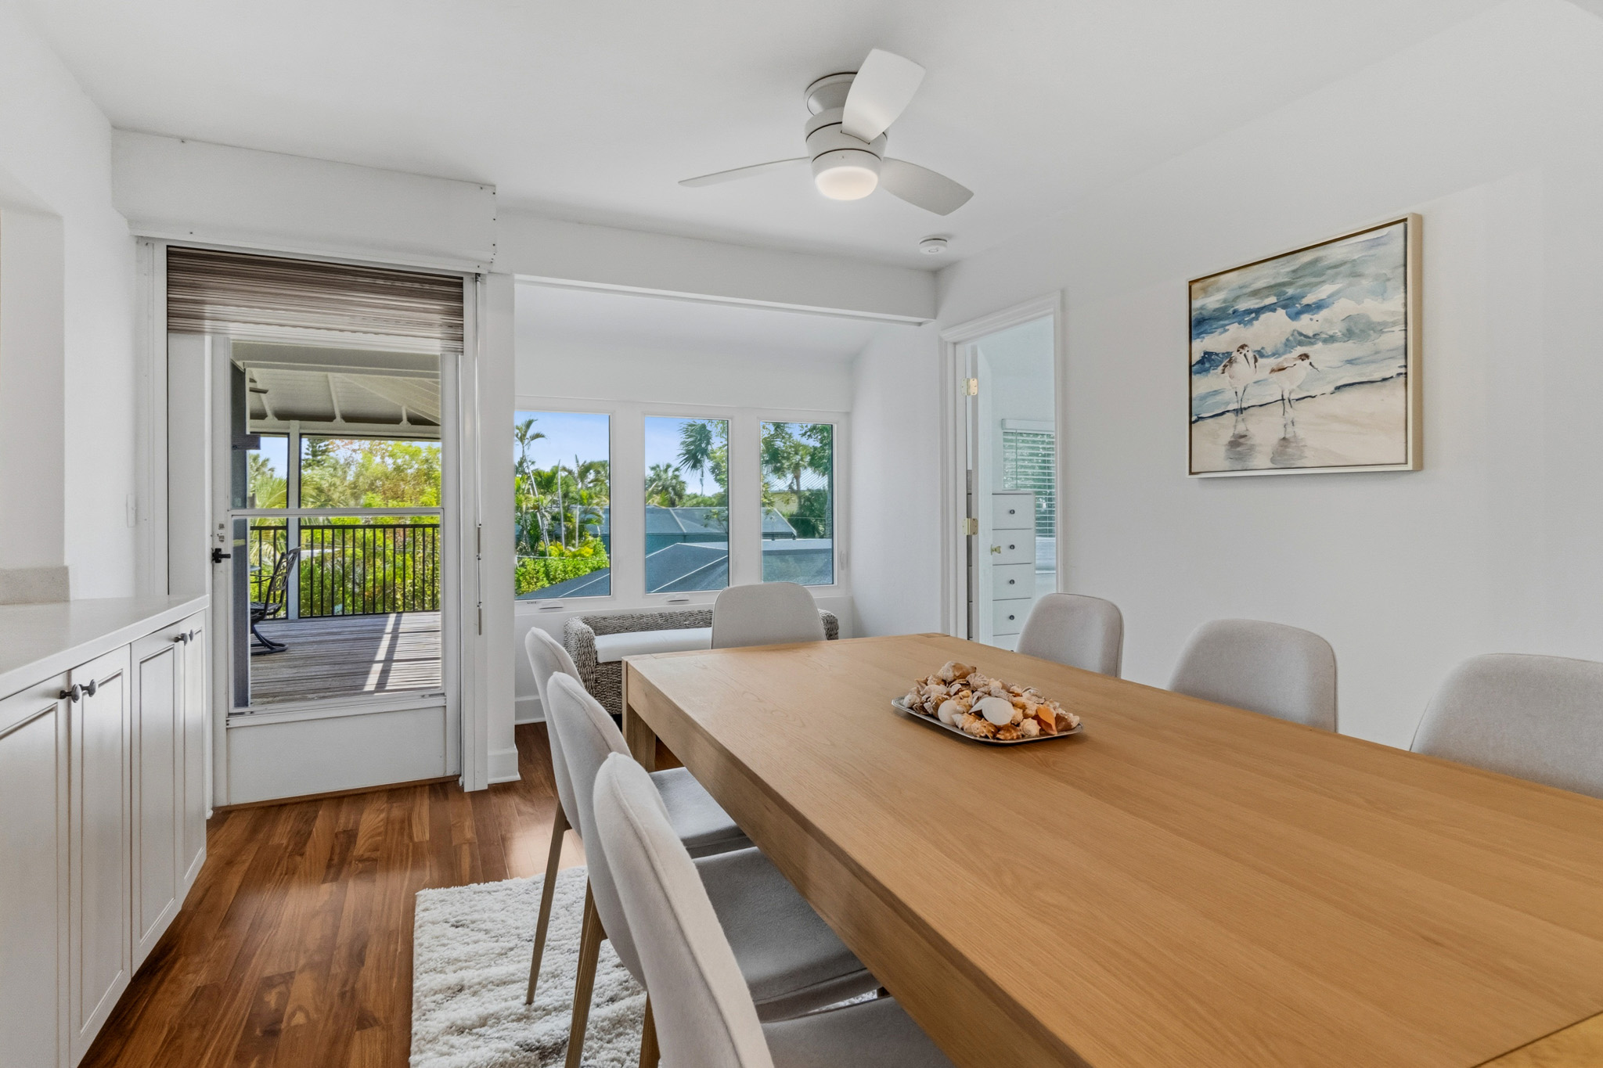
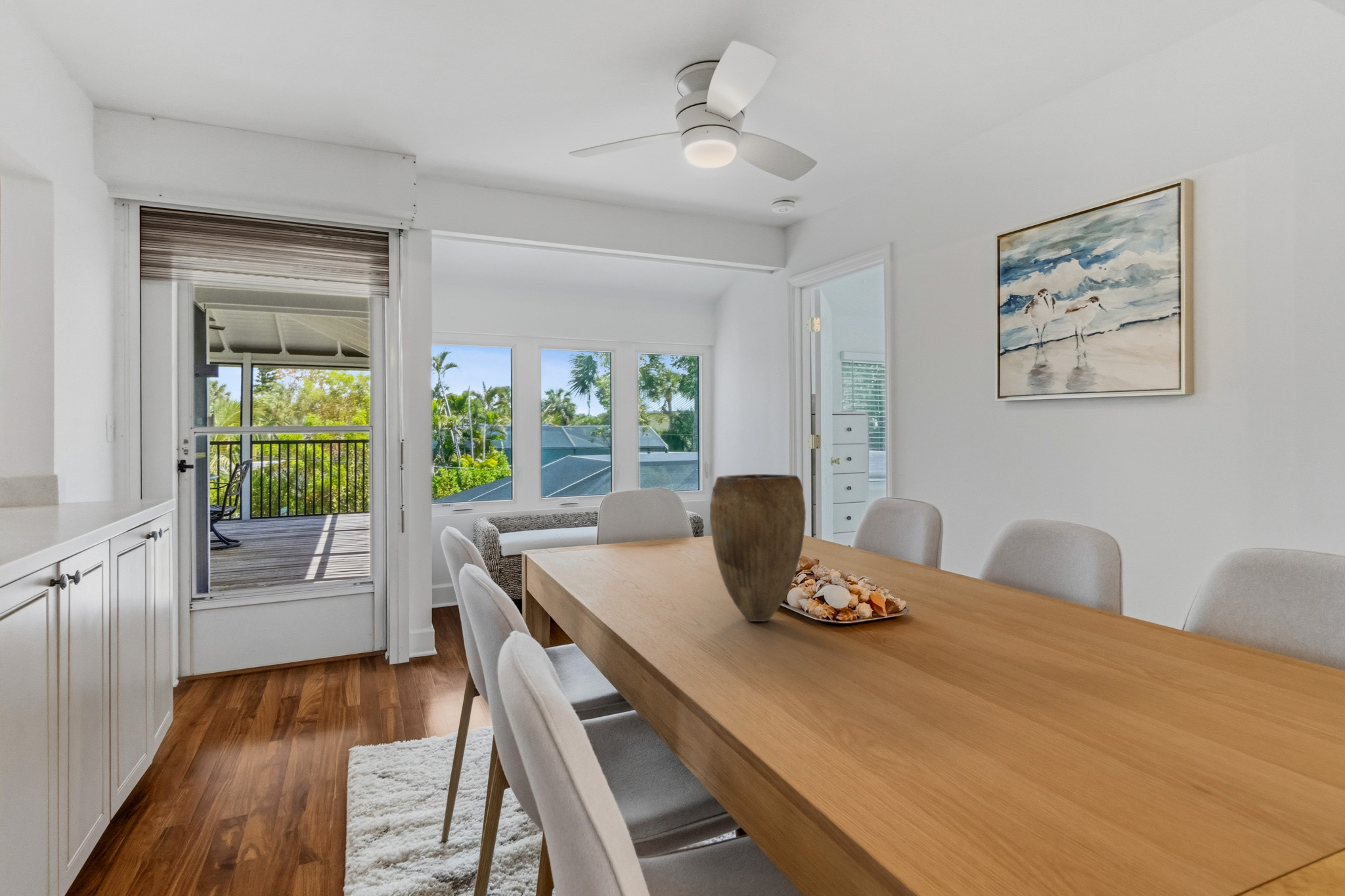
+ vase [709,473,806,622]
